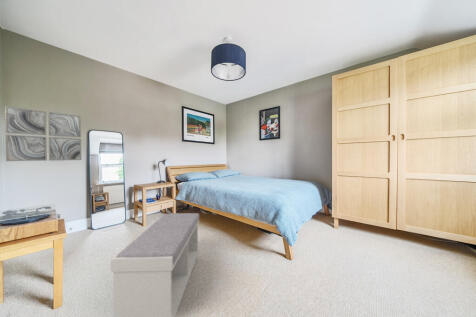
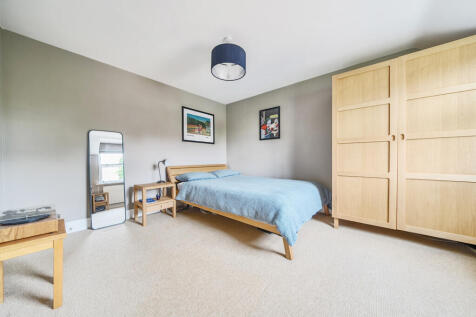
- wall art [4,105,82,162]
- bench [110,212,200,317]
